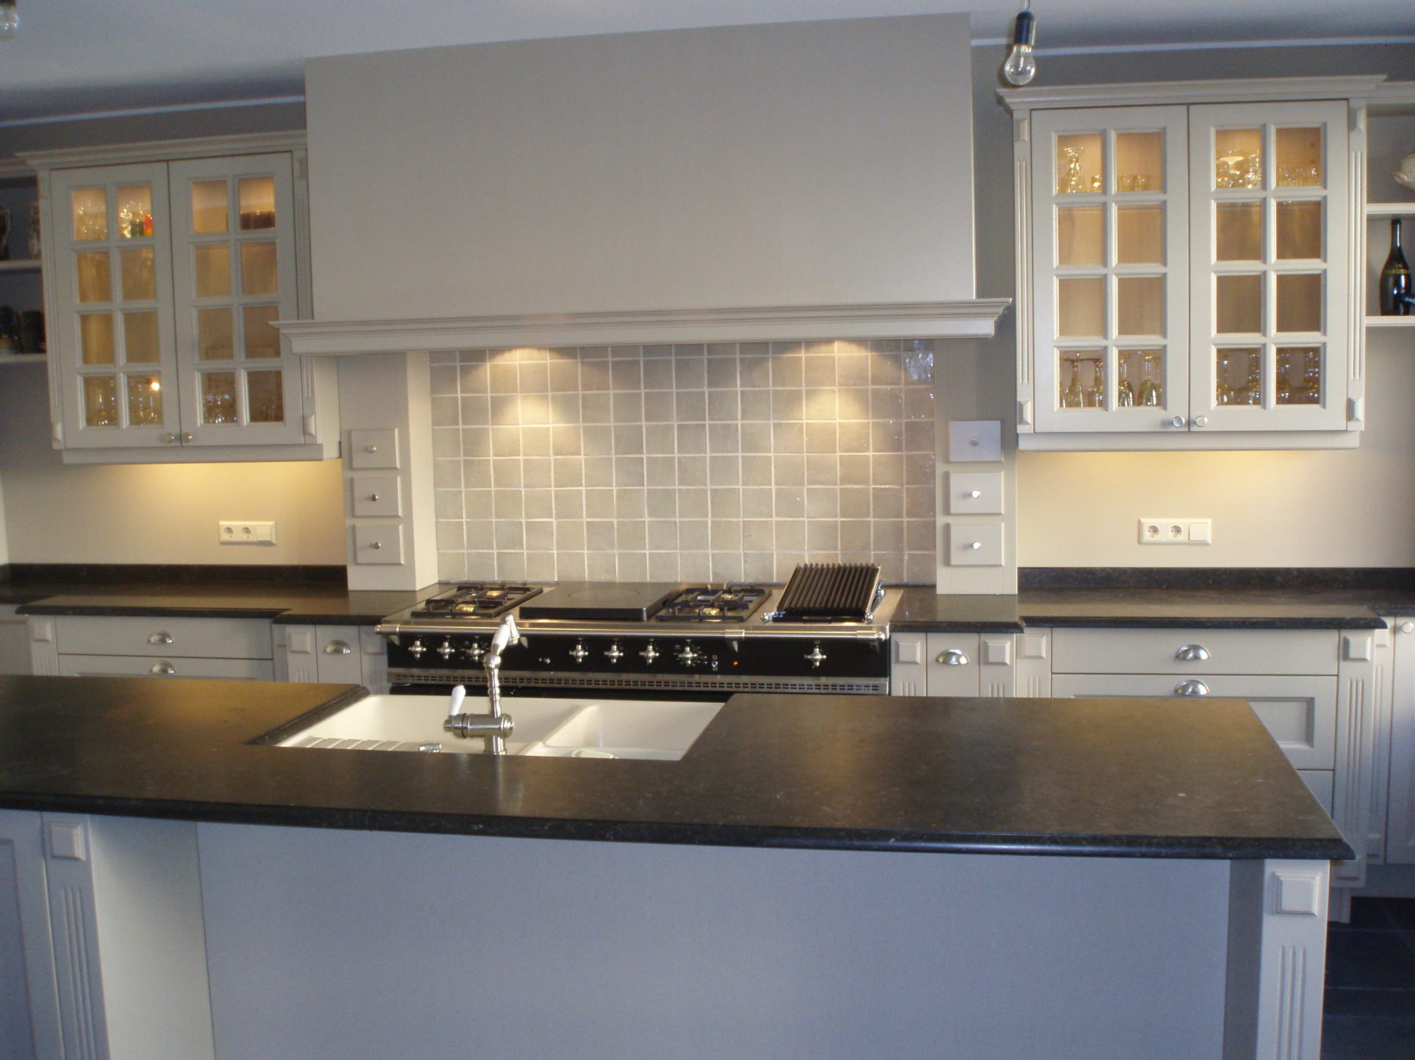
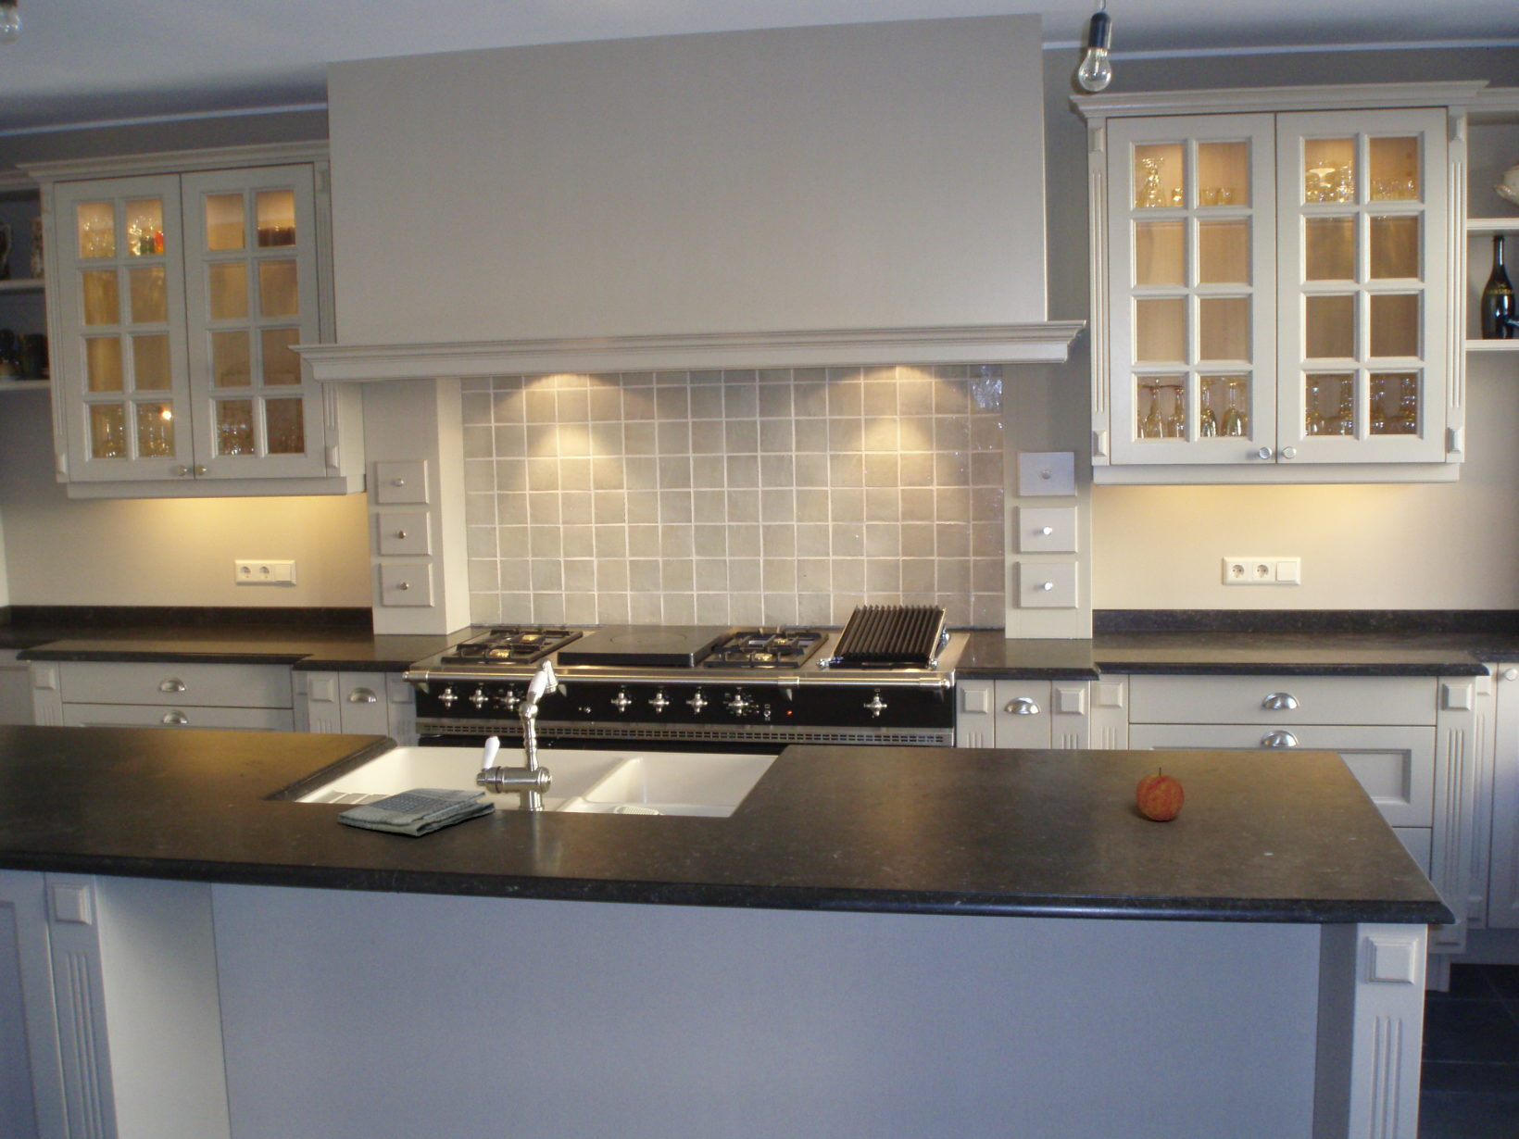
+ dish towel [336,787,496,838]
+ fruit [1135,766,1185,822]
